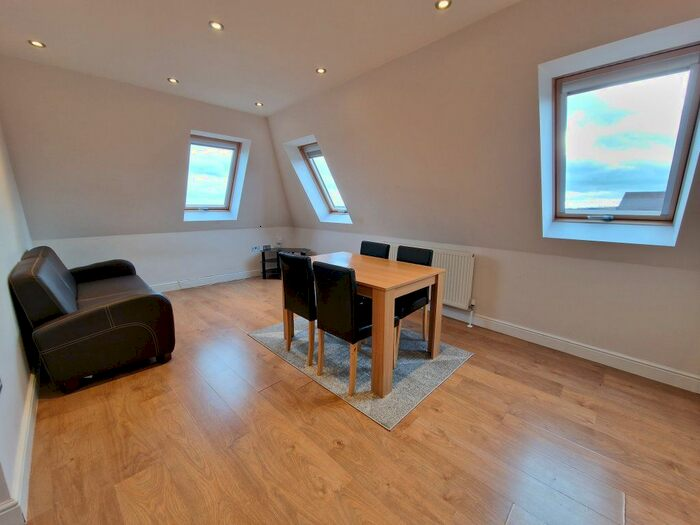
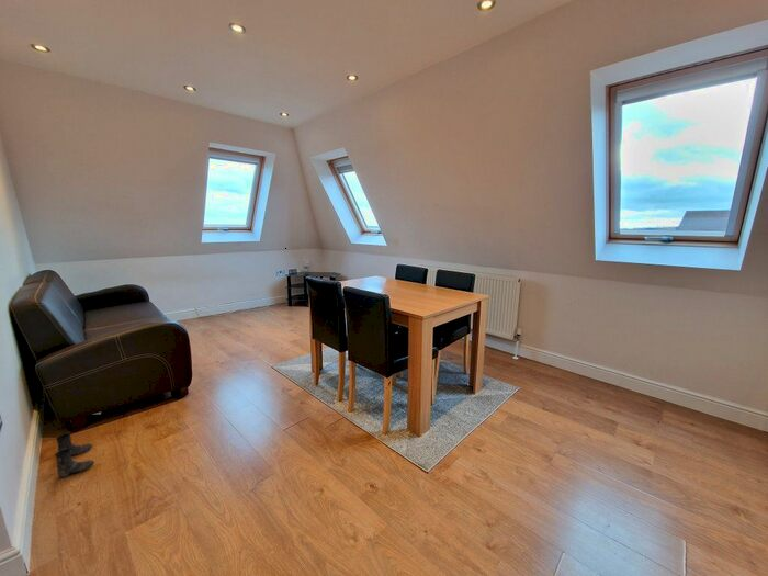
+ boots [55,432,95,478]
